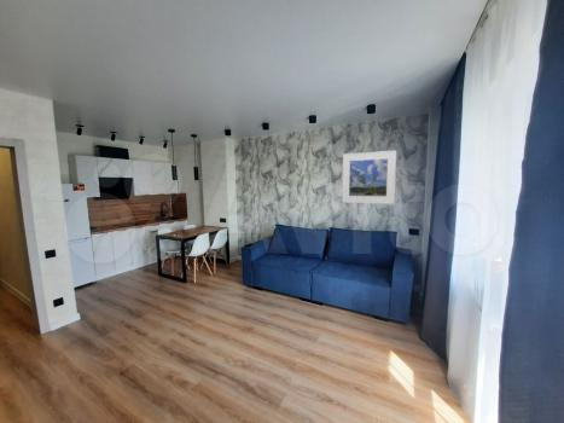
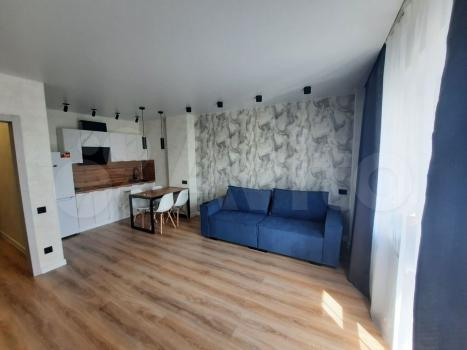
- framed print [341,149,397,205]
